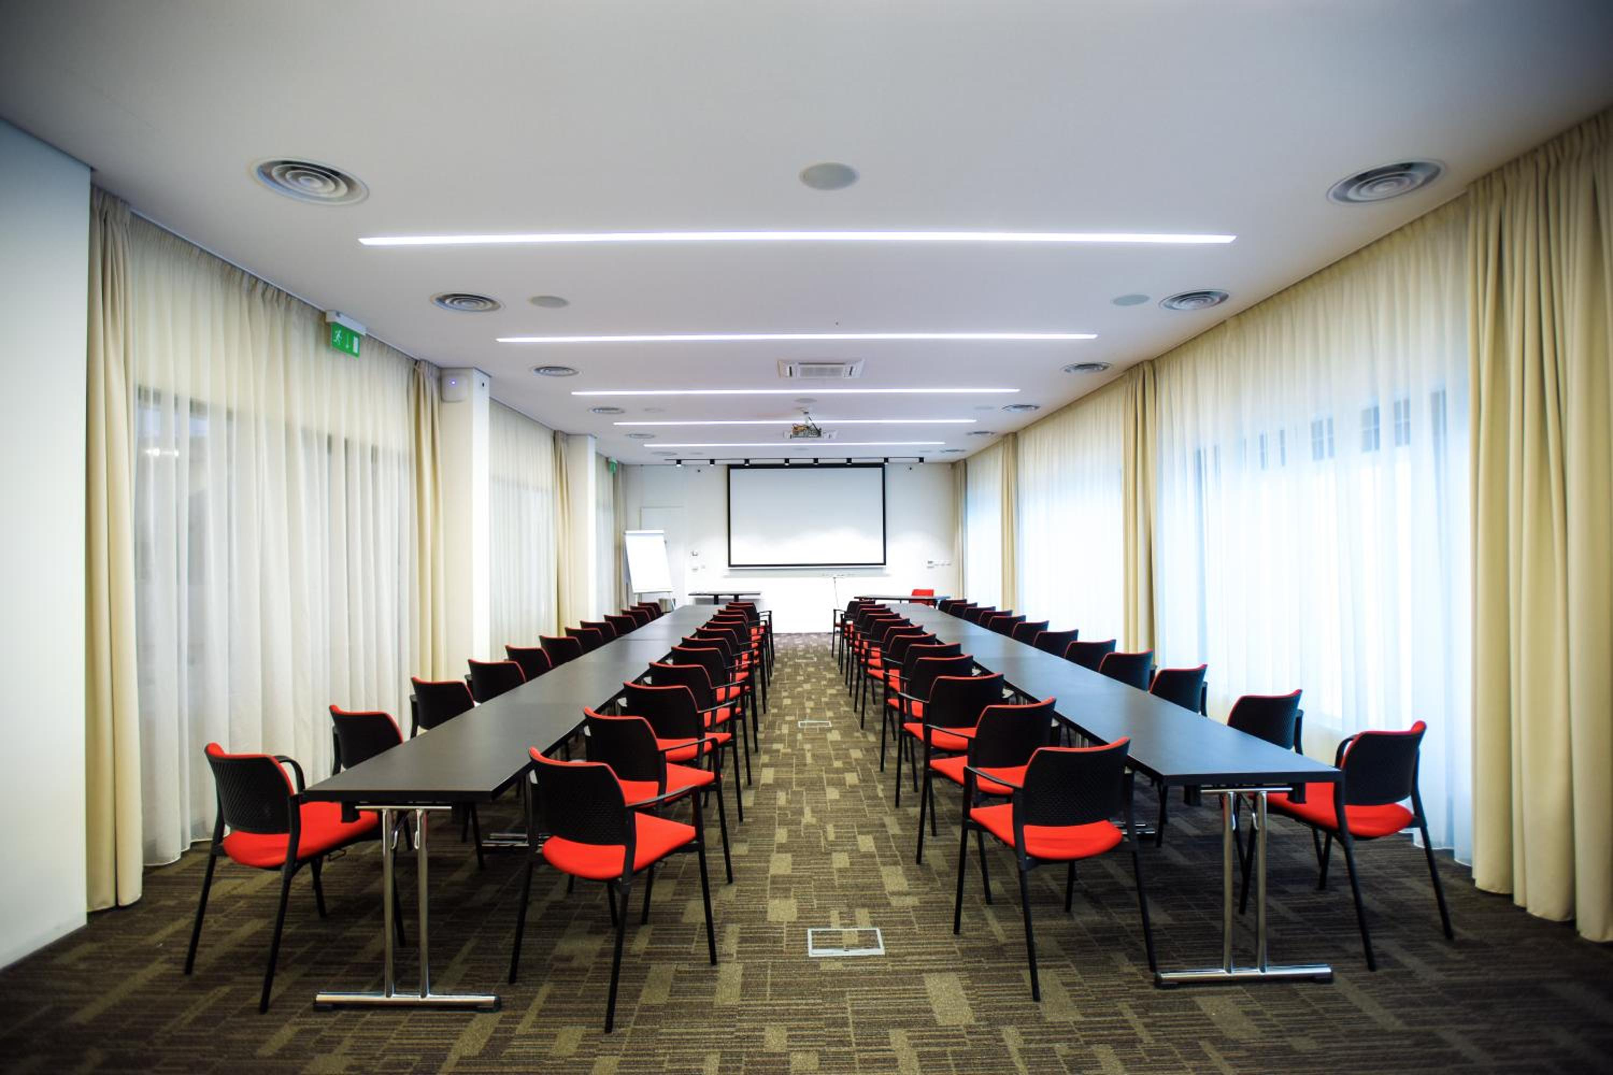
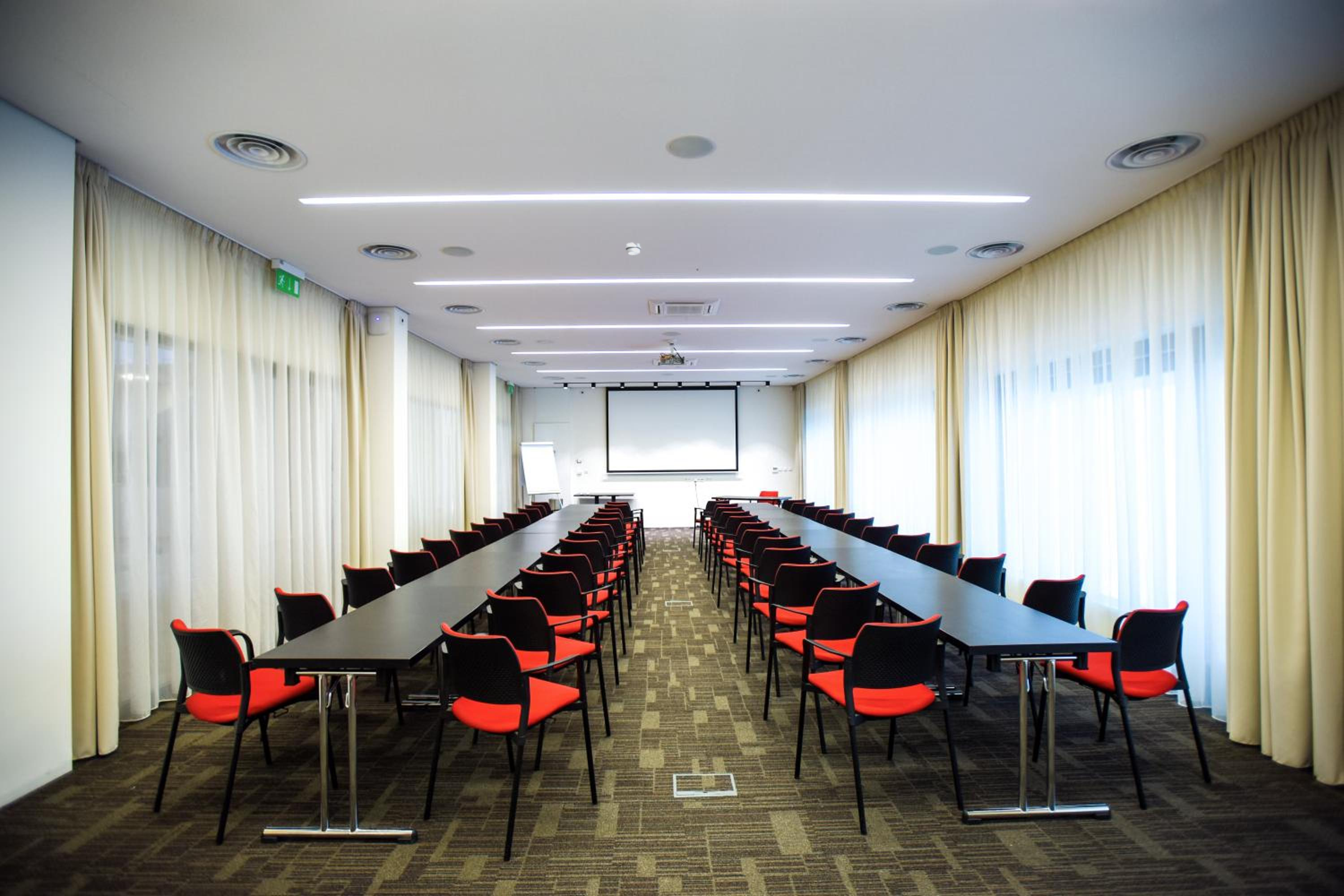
+ smoke detector [625,242,642,256]
